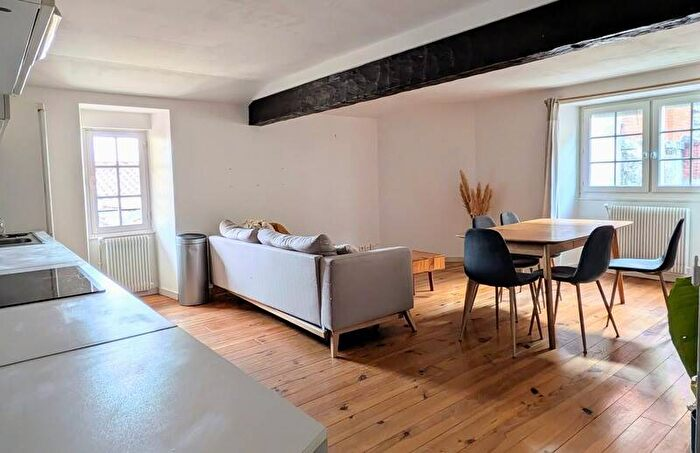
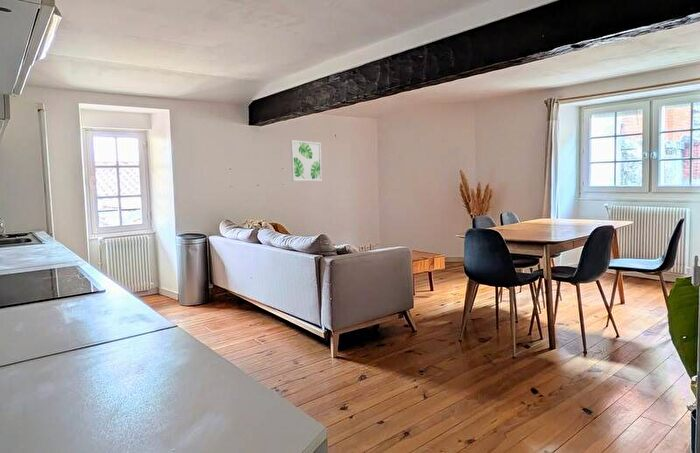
+ wall art [289,139,323,182]
